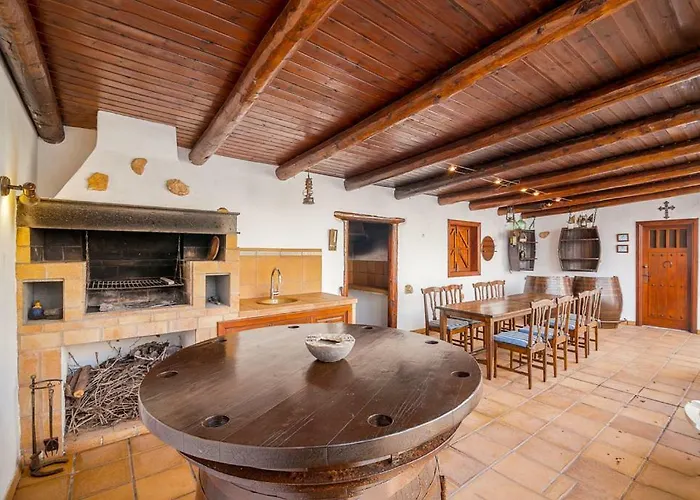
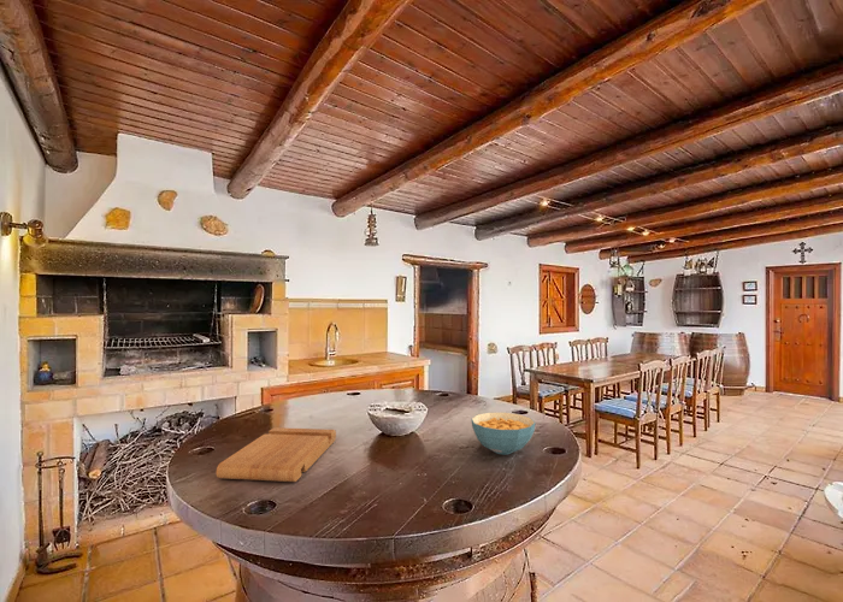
+ cereal bowl [470,412,536,455]
+ cutting board [216,426,337,483]
